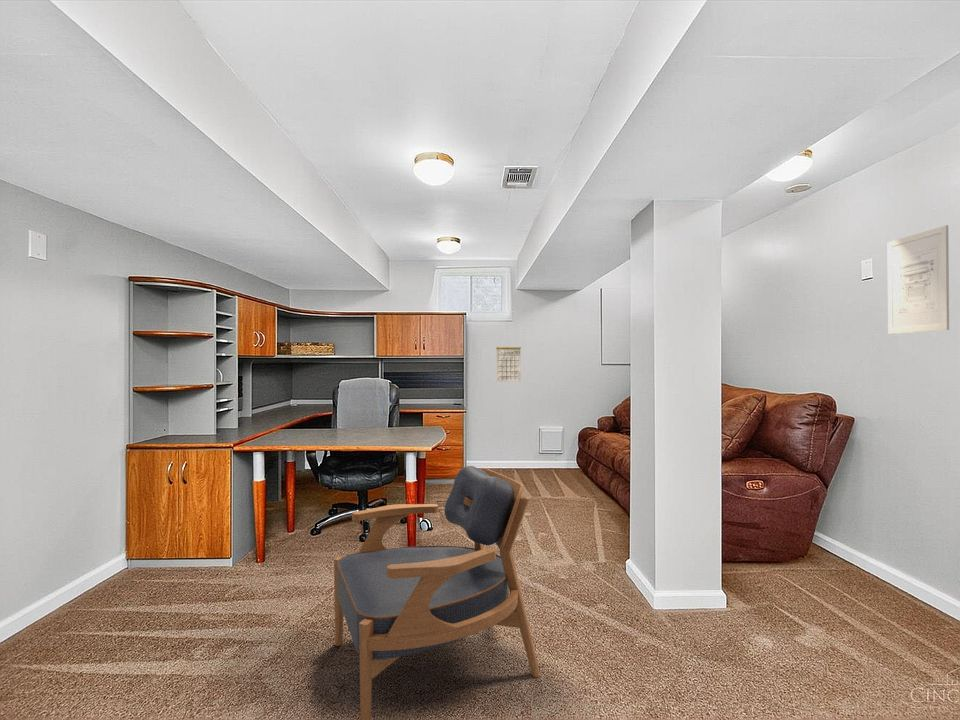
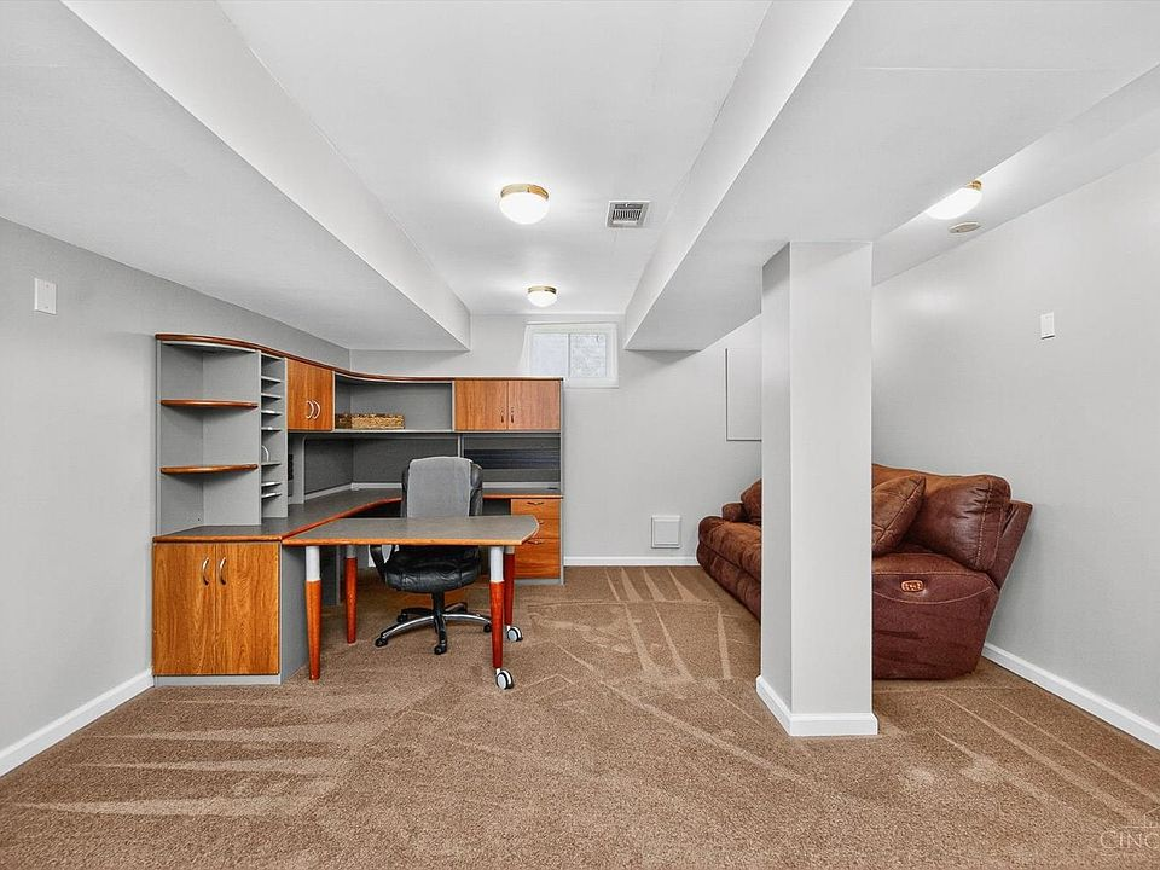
- calendar [495,339,522,383]
- armchair [333,465,541,720]
- wall art [887,224,950,335]
